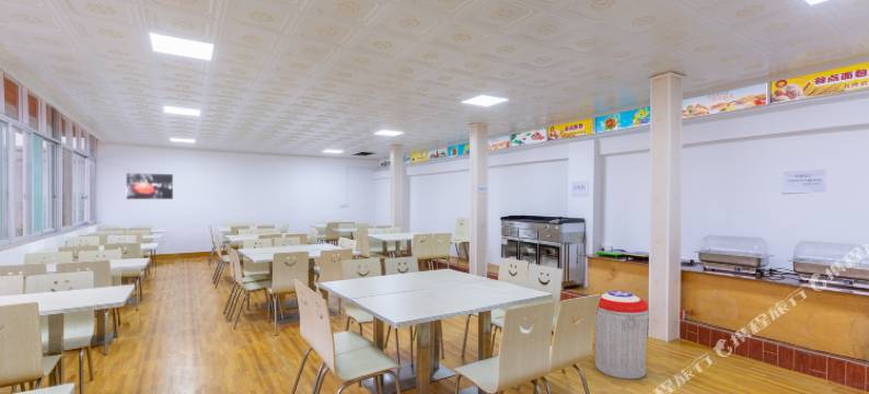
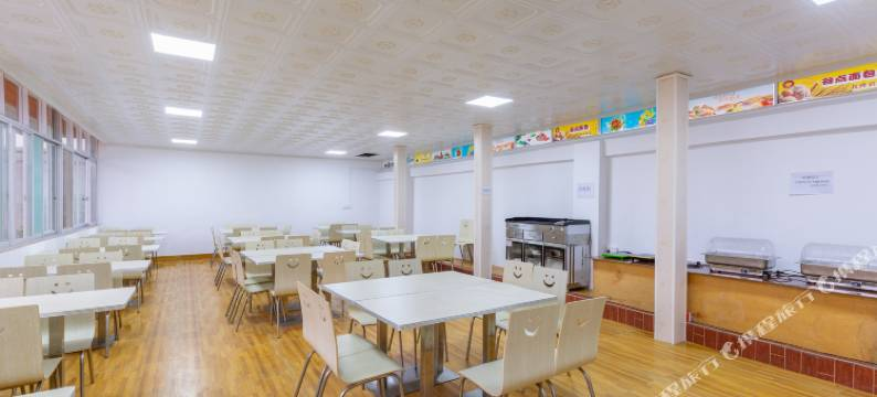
- wall art [126,172,174,200]
- trash can [593,290,650,381]
